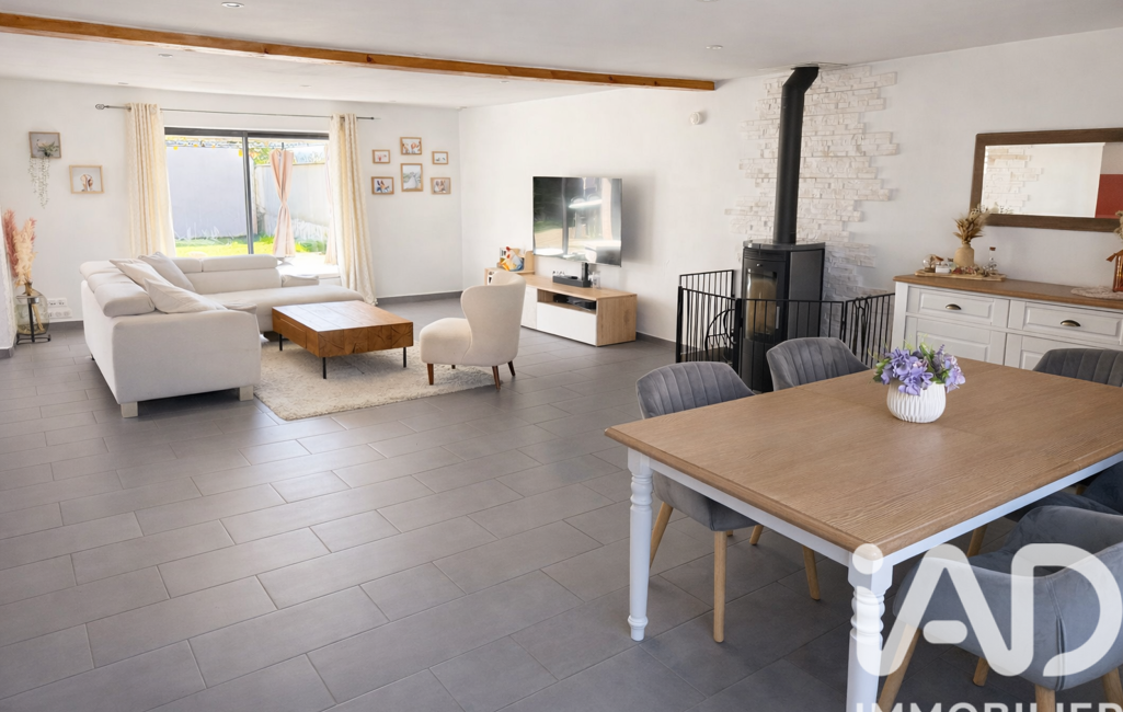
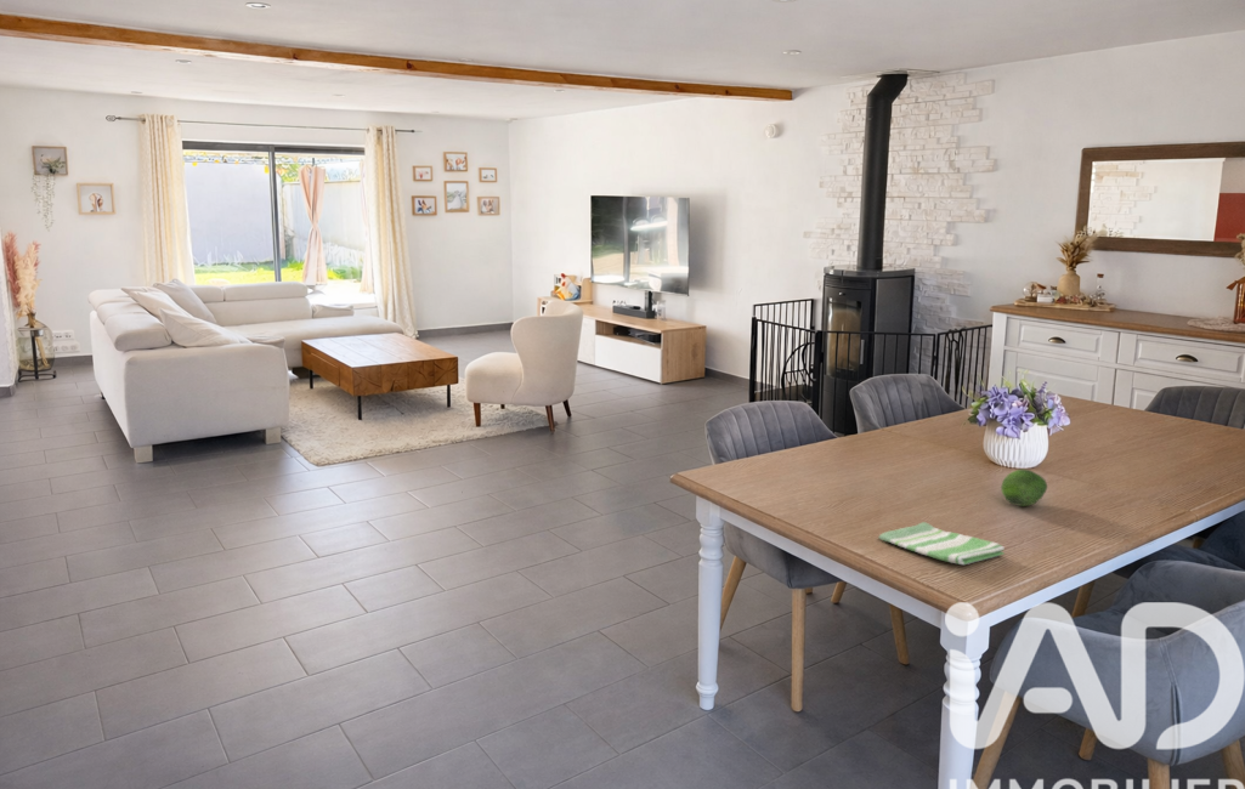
+ fruit [1000,469,1048,507]
+ dish towel [877,521,1006,566]
